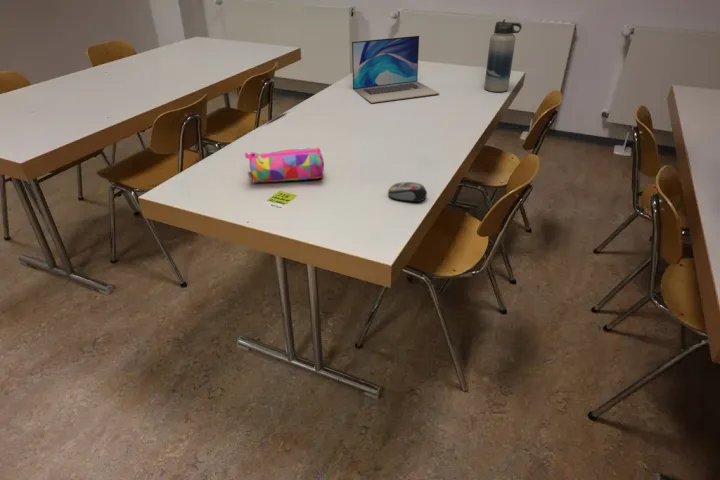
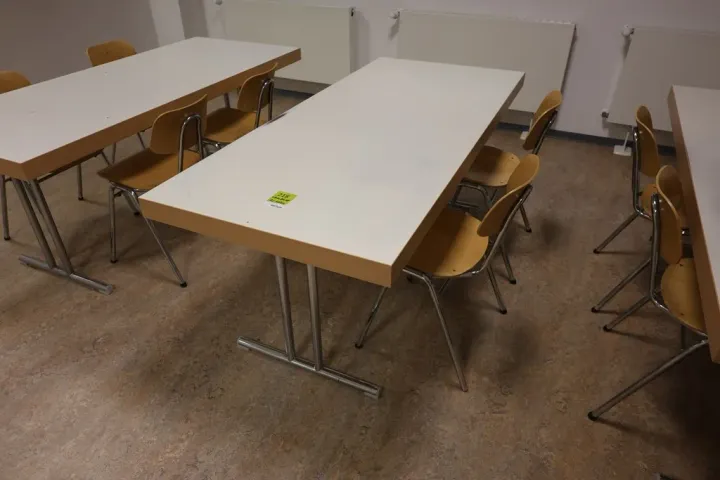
- computer mouse [388,181,428,203]
- water bottle [483,18,523,93]
- laptop [351,35,440,104]
- pencil case [244,147,325,184]
